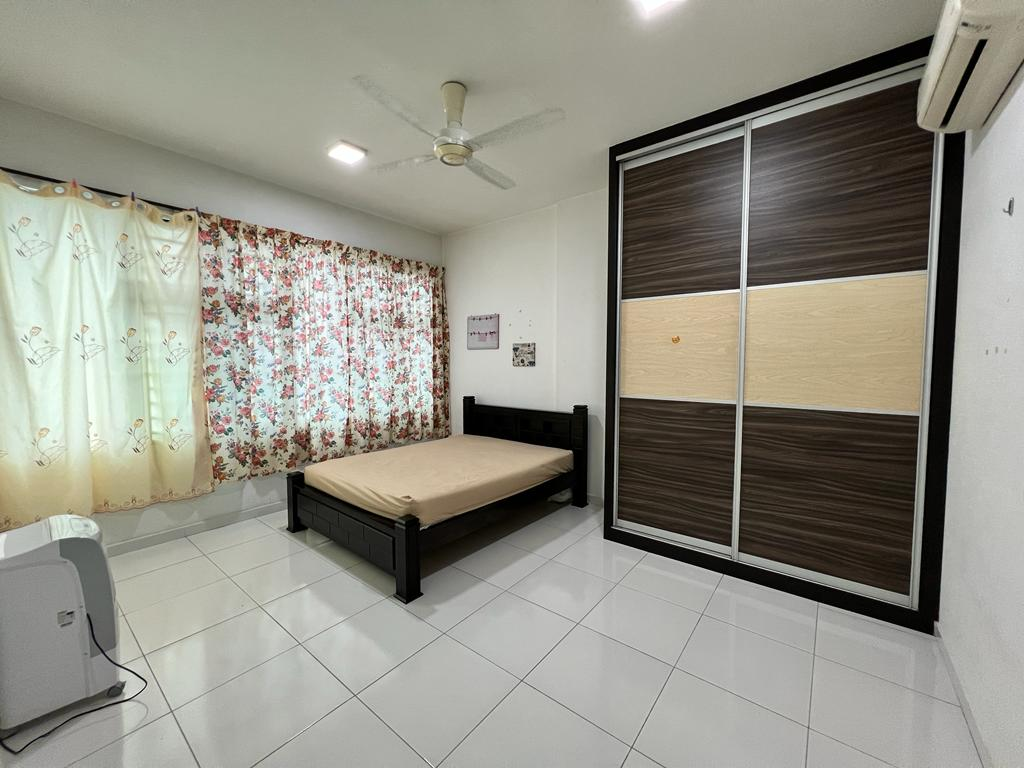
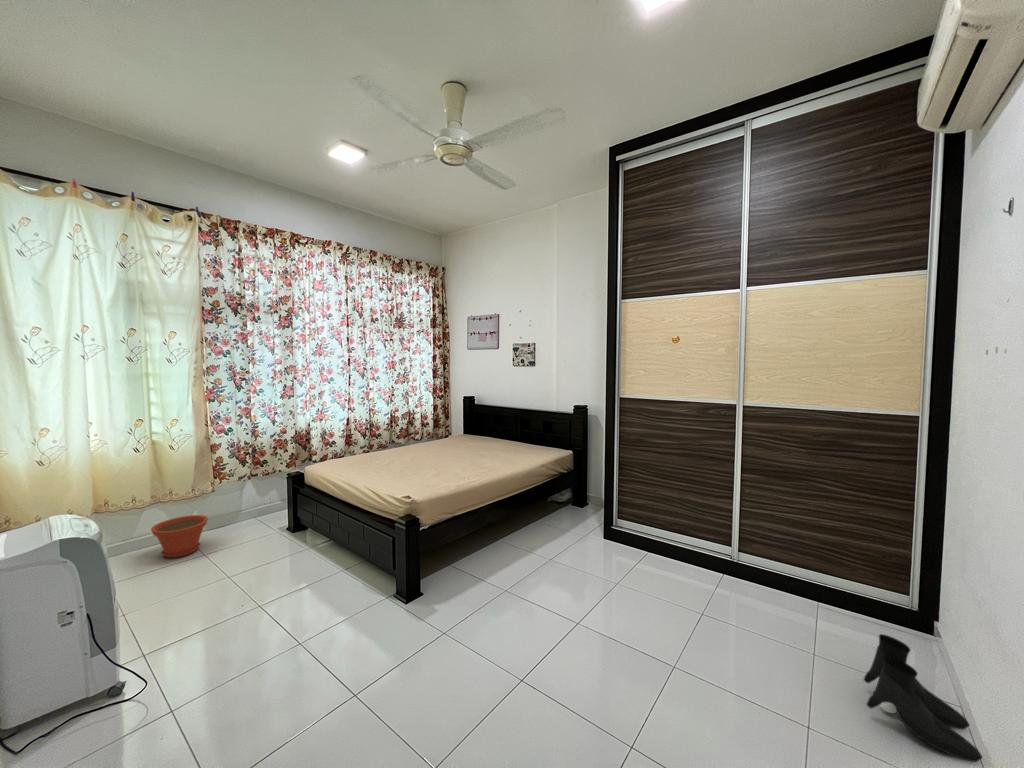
+ plant pot [150,514,209,559]
+ boots [862,633,984,763]
